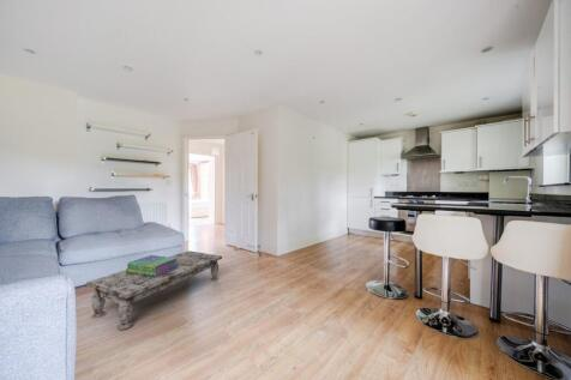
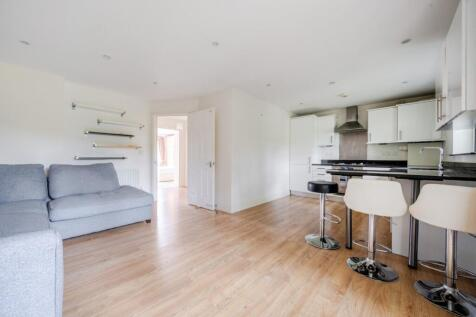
- coffee table [85,249,223,331]
- stack of books [125,254,178,277]
